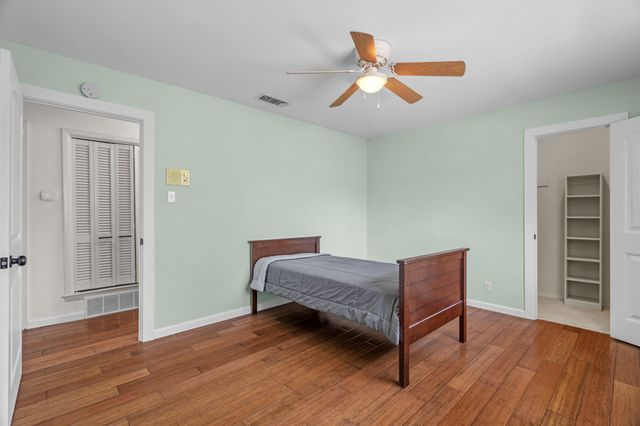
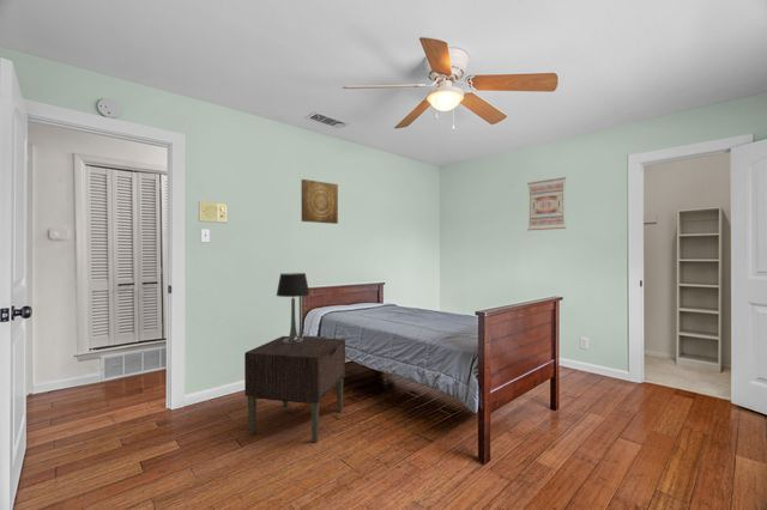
+ nightstand [243,334,346,443]
+ wall art [526,176,567,231]
+ table lamp [276,272,310,344]
+ wall art [301,178,339,225]
